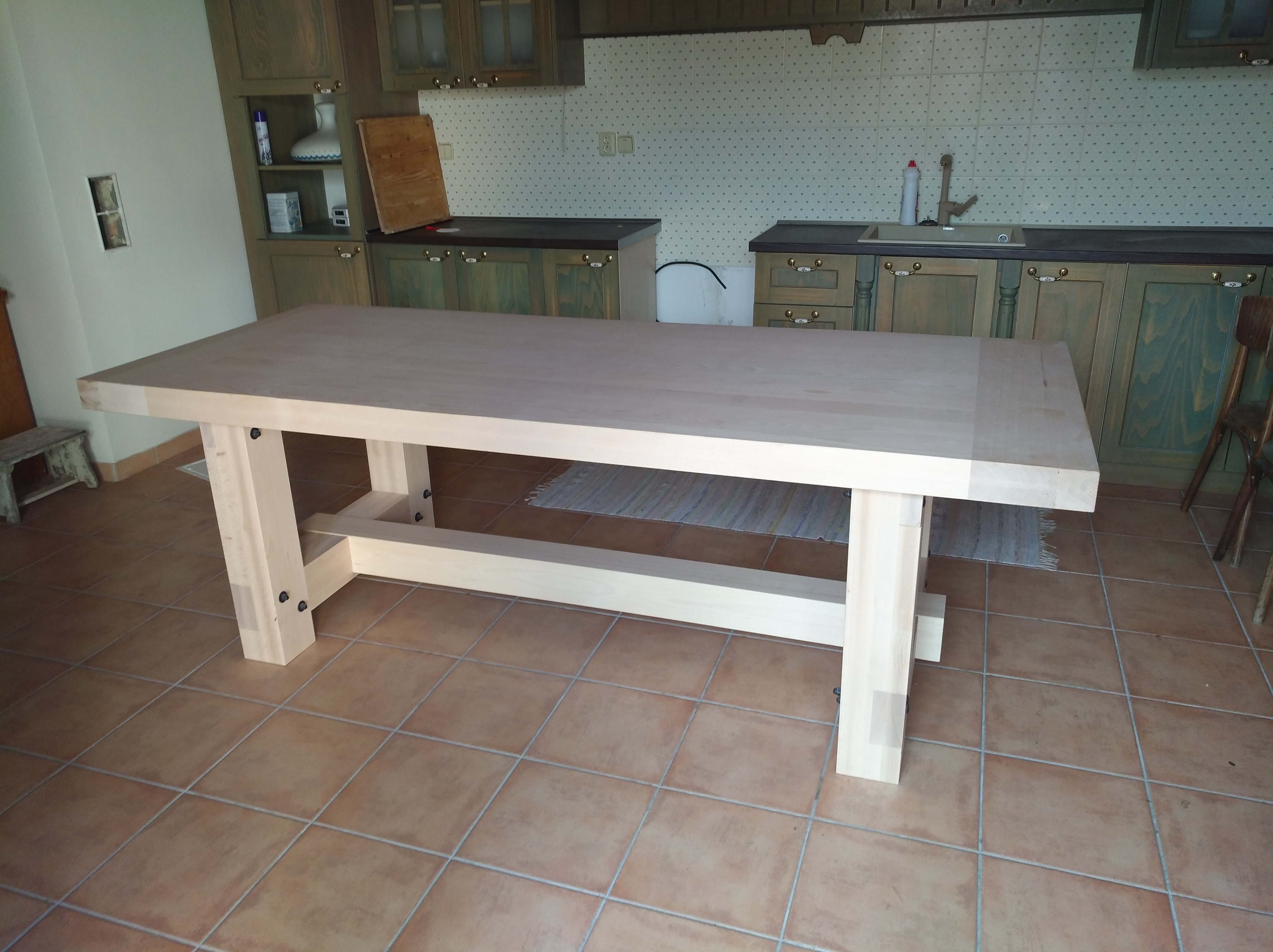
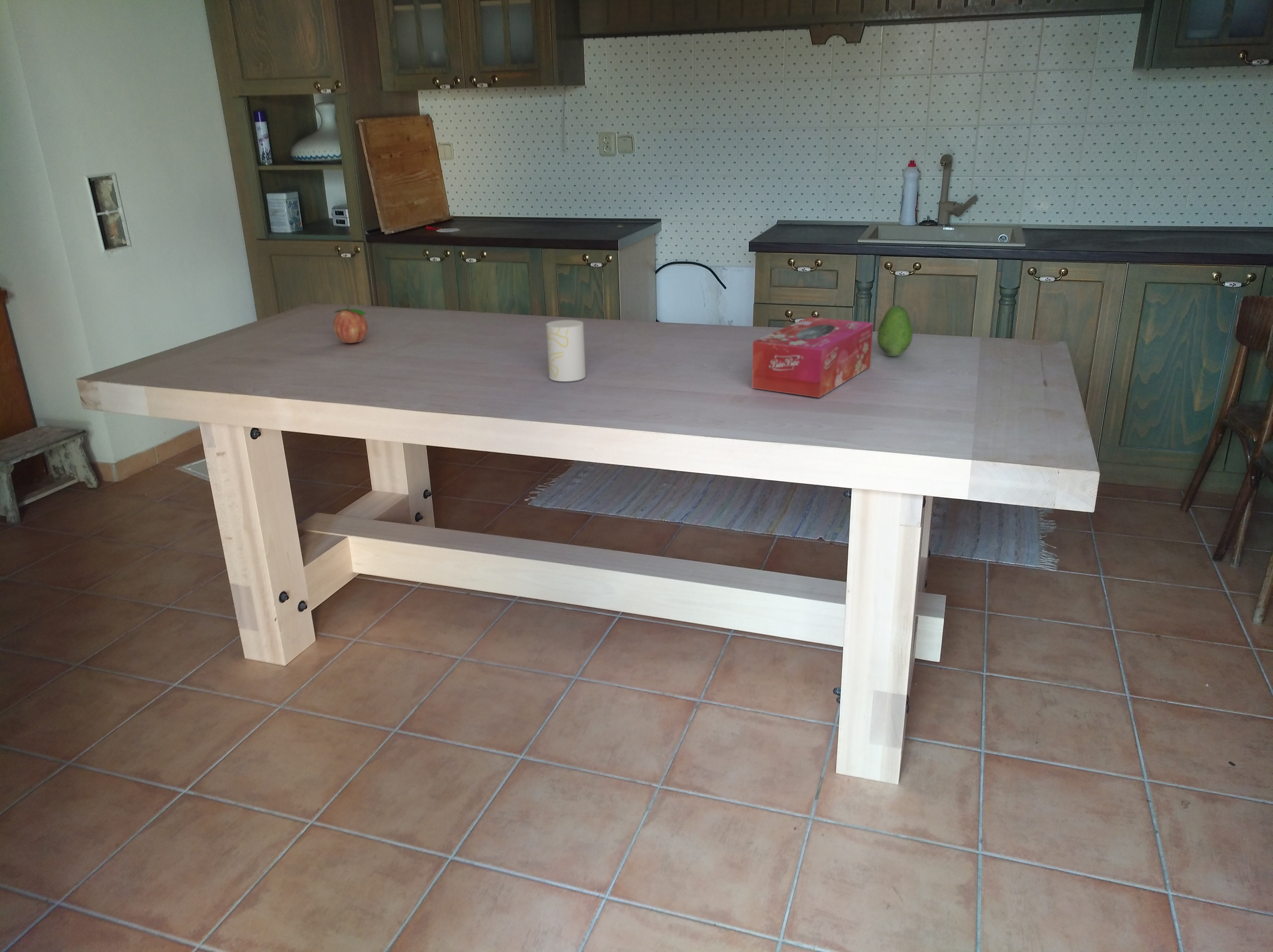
+ fruit [877,305,913,356]
+ fruit [333,304,368,343]
+ tissue box [752,317,874,398]
+ cup [546,320,586,382]
